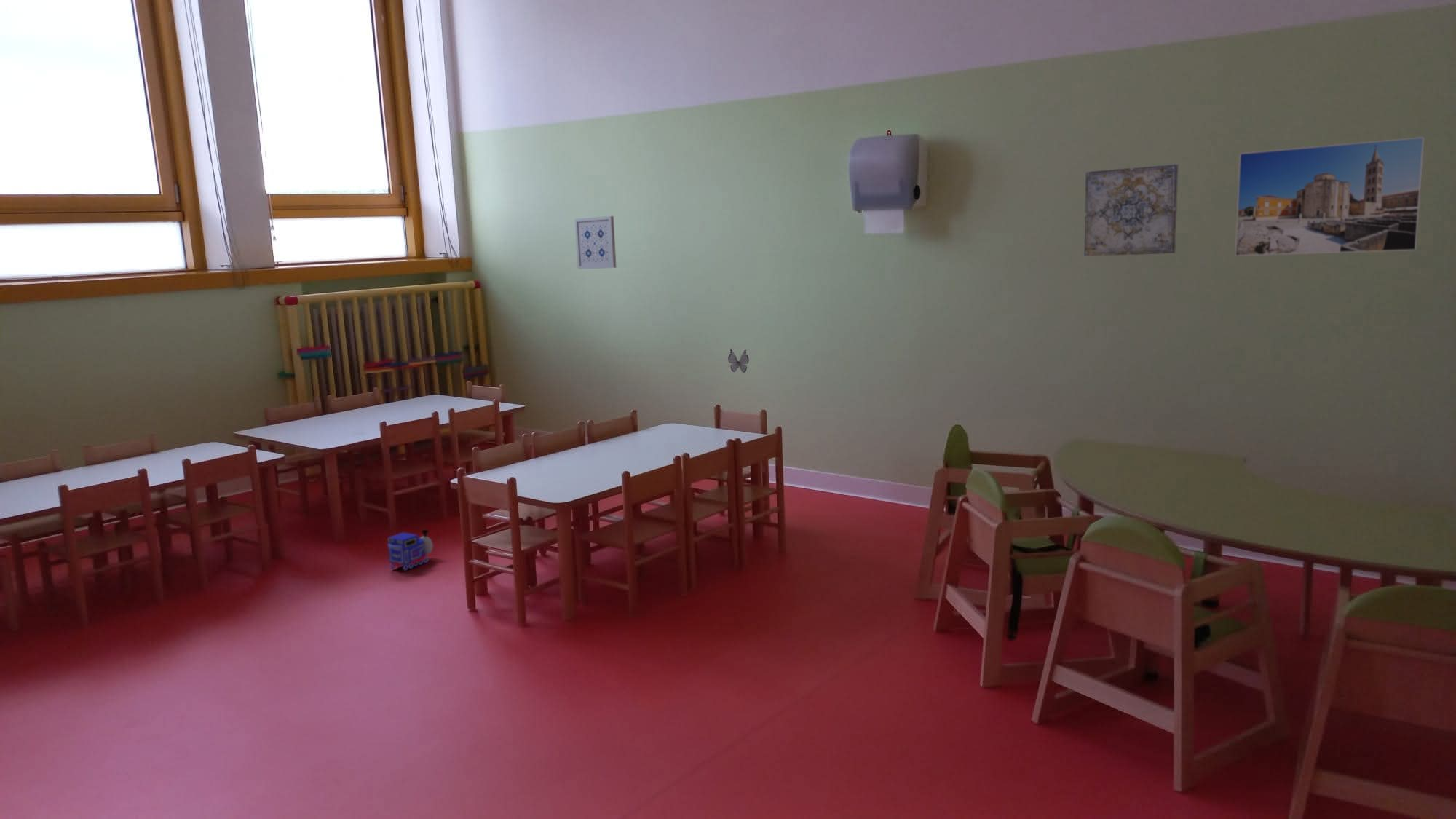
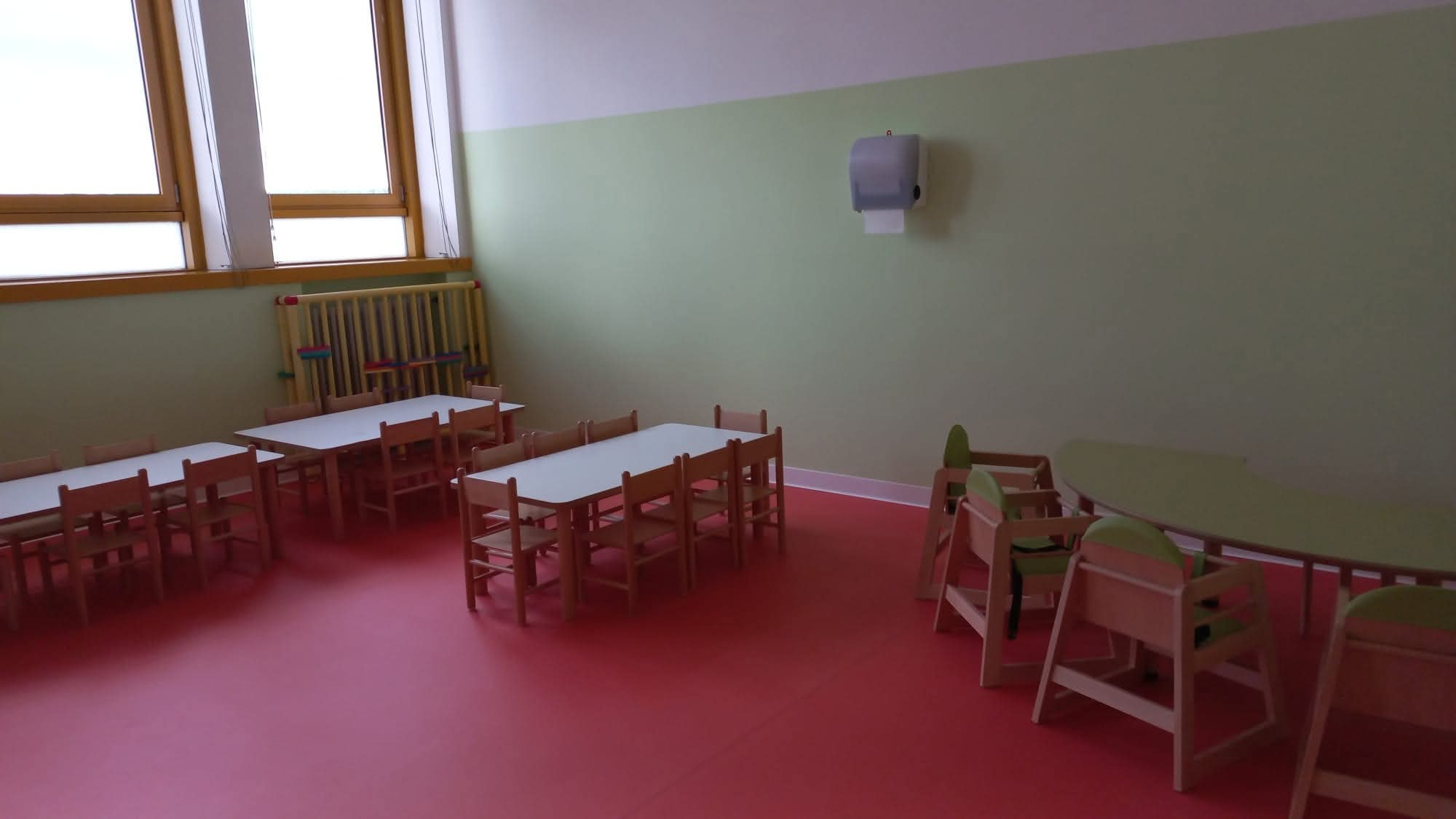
- wall art [1083,163,1179,257]
- decorative butterfly [727,349,750,373]
- toy train [387,529,434,571]
- wall art [574,215,617,270]
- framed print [1235,136,1425,257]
